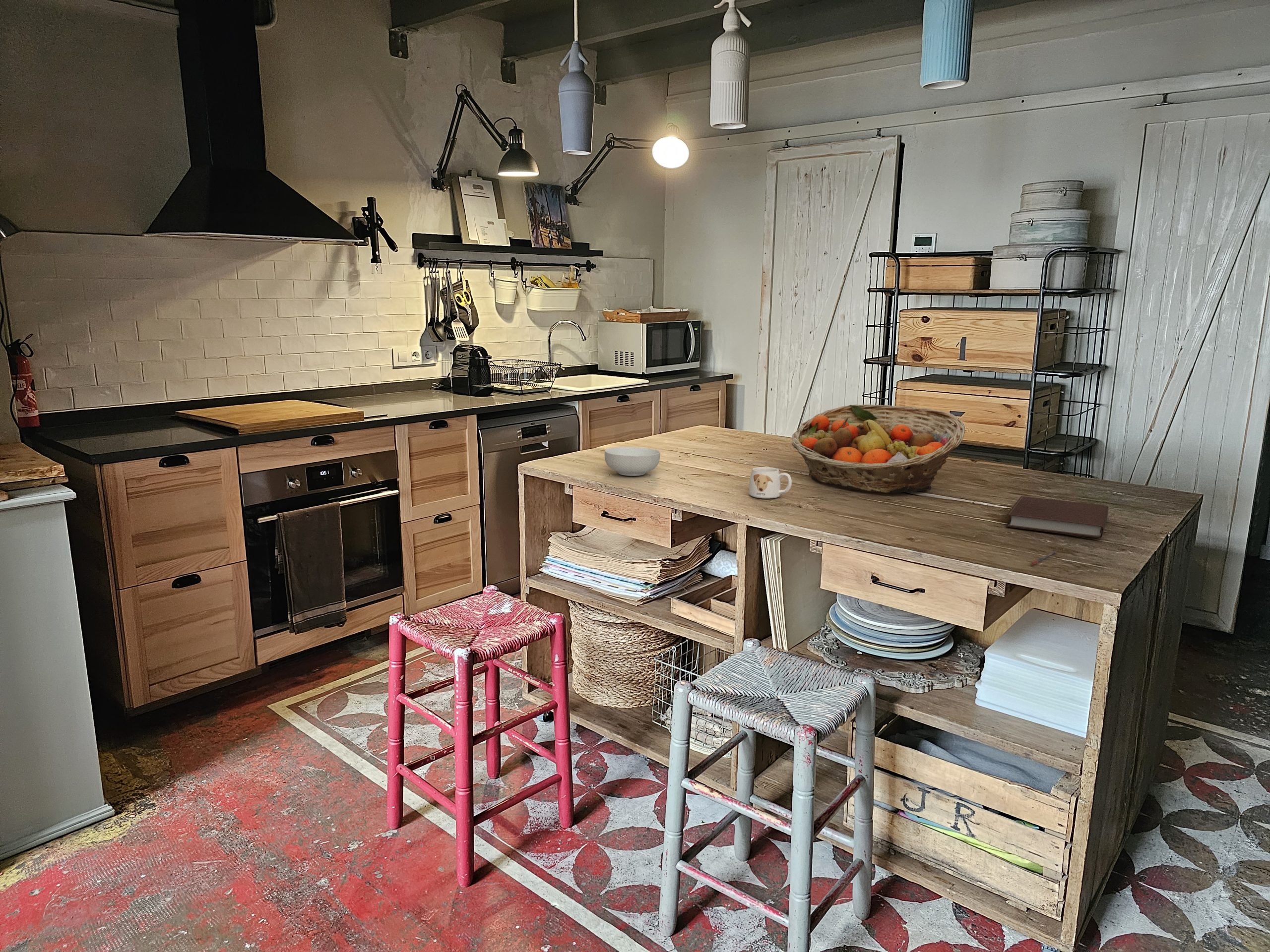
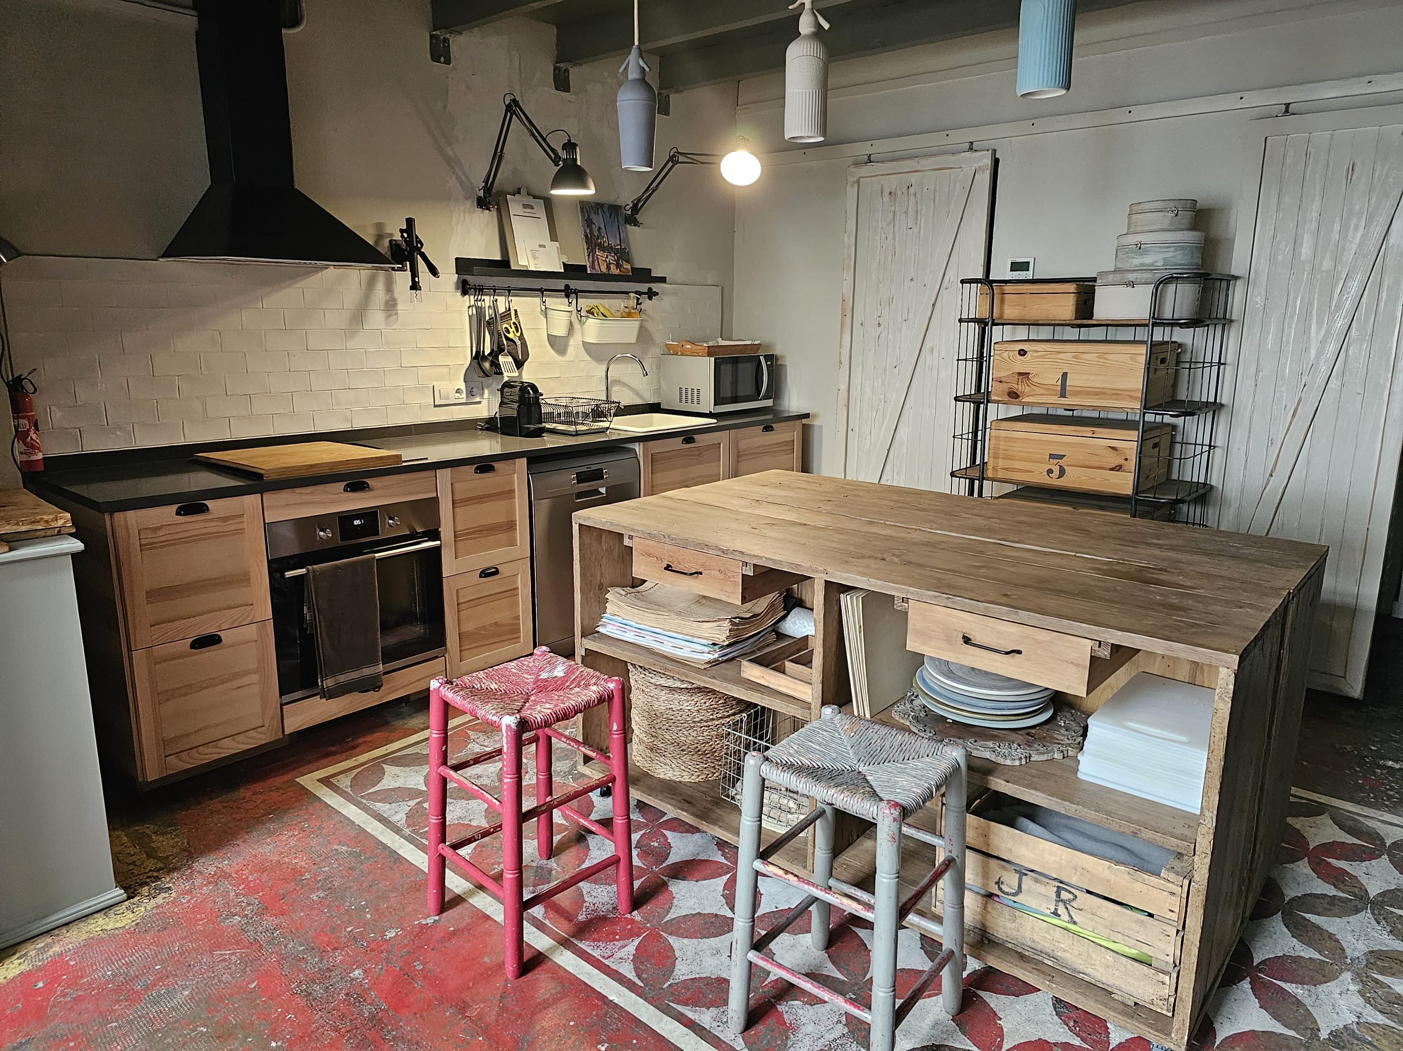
- notebook [1005,495,1109,538]
- mug [749,467,792,499]
- cereal bowl [604,446,661,476]
- fruit basket [791,404,965,493]
- pen [1030,550,1057,566]
